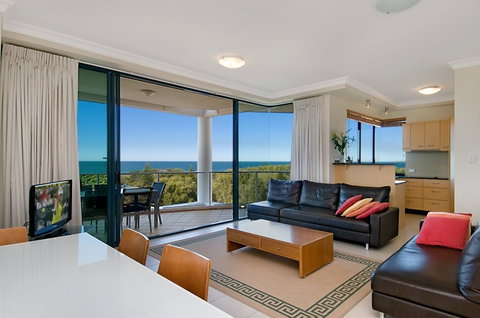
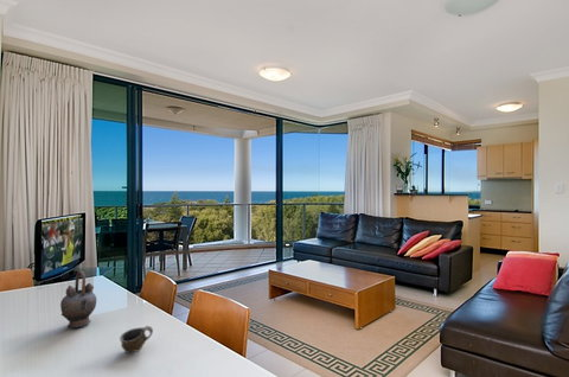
+ teapot [59,270,98,328]
+ cup [119,325,154,353]
